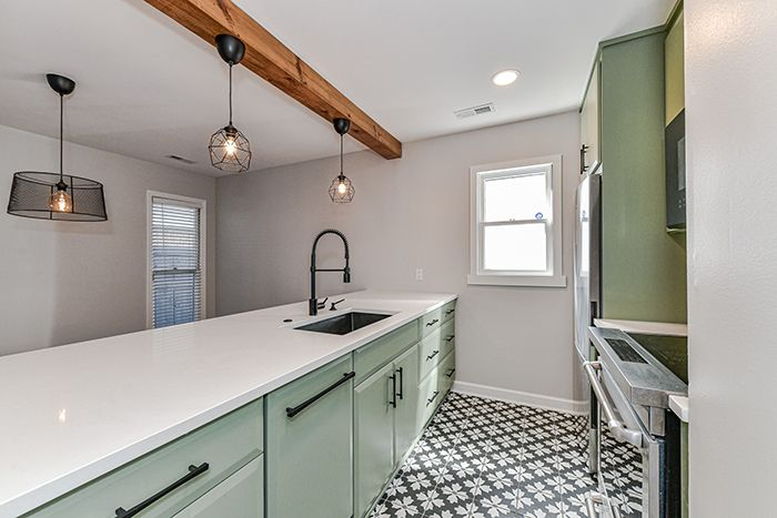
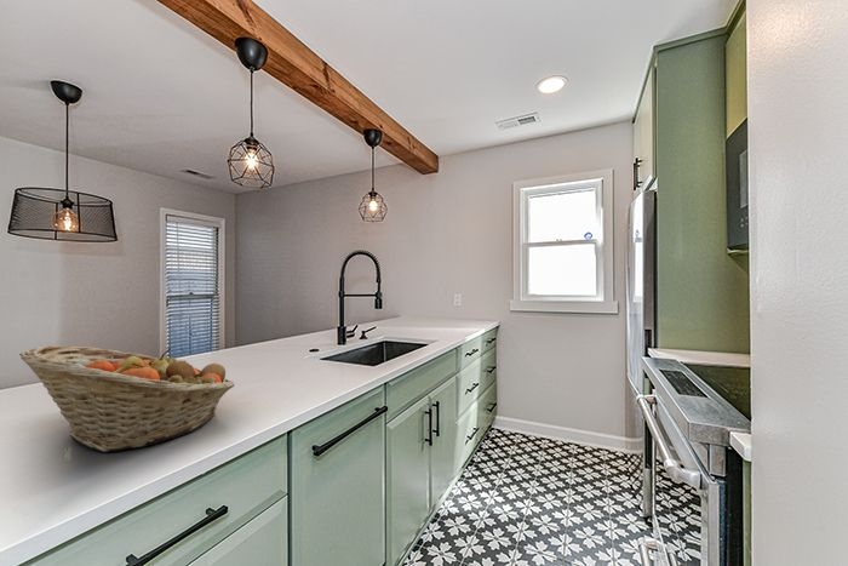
+ fruit basket [18,344,235,453]
